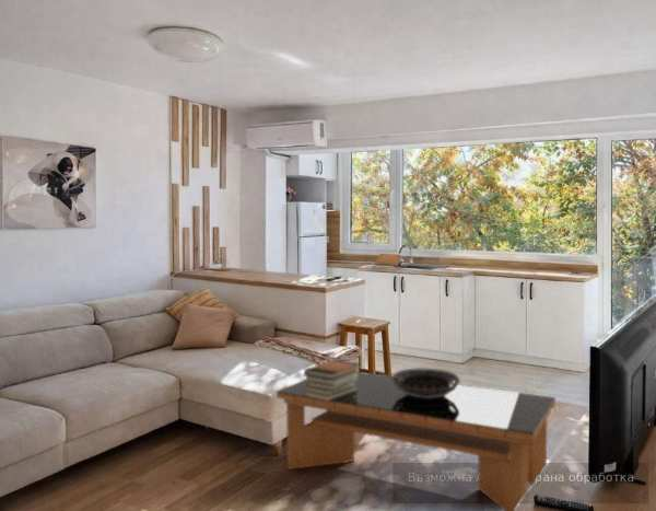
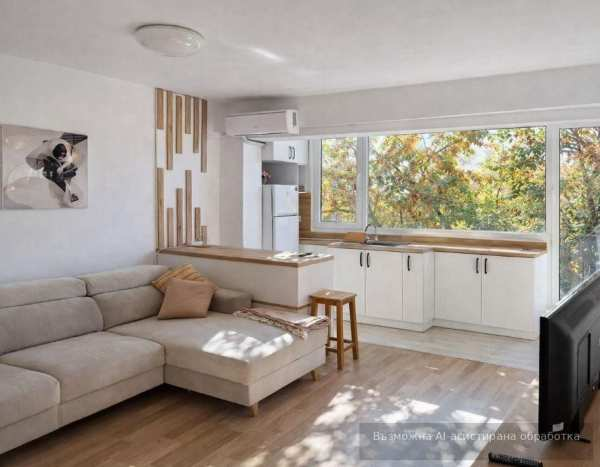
- coffee table [276,371,557,511]
- decorative bowl [391,368,461,398]
- book stack [302,359,362,400]
